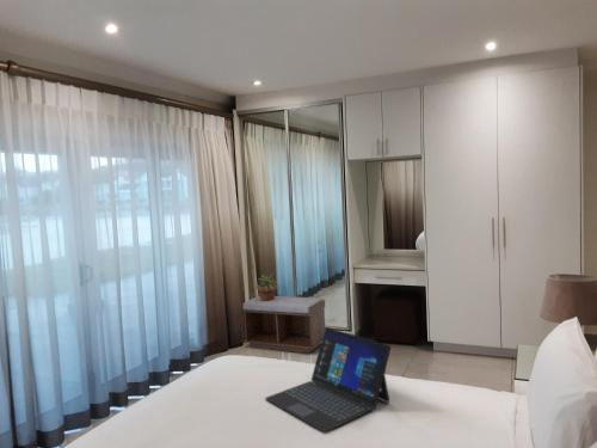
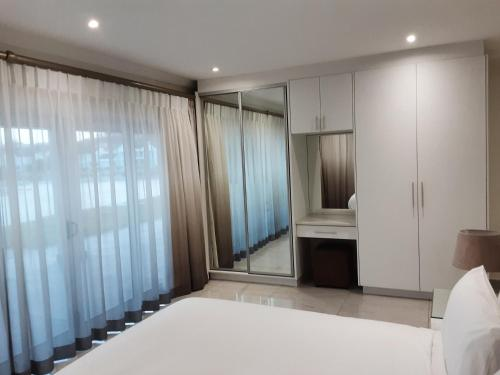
- laptop [264,326,392,434]
- potted plant [254,274,282,301]
- bench [241,295,326,355]
